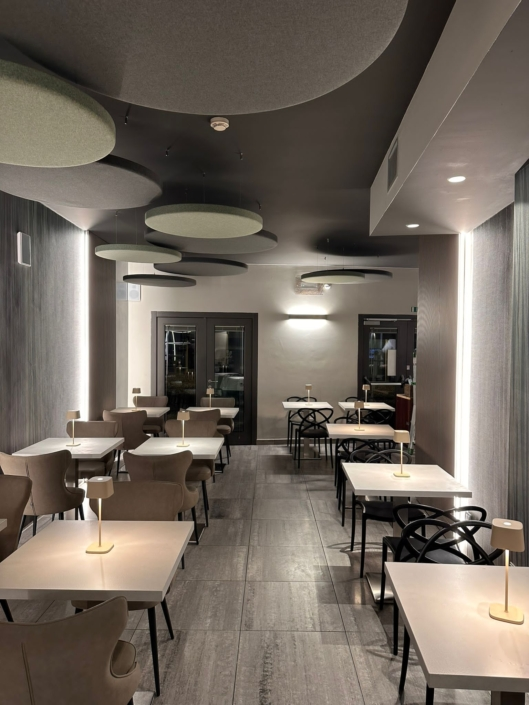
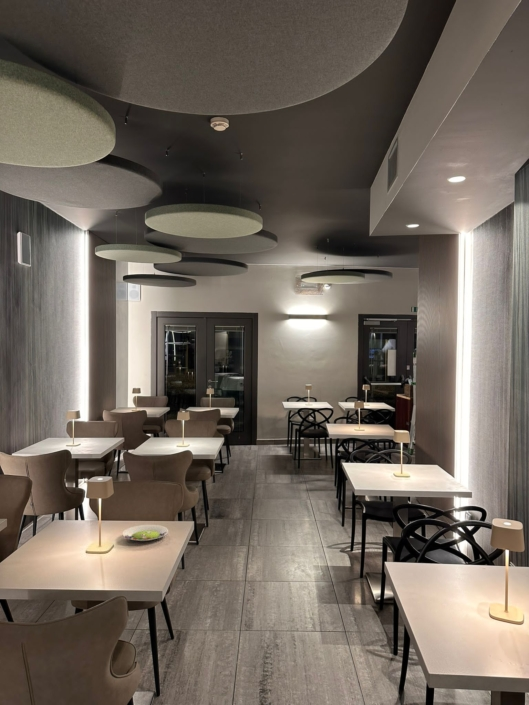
+ salad plate [121,524,169,542]
